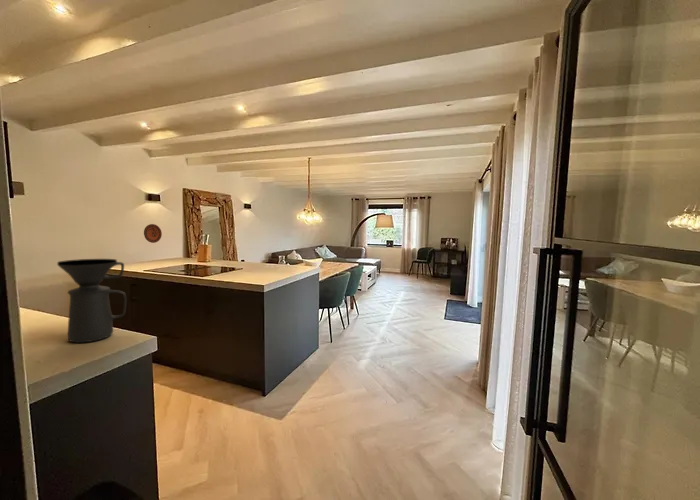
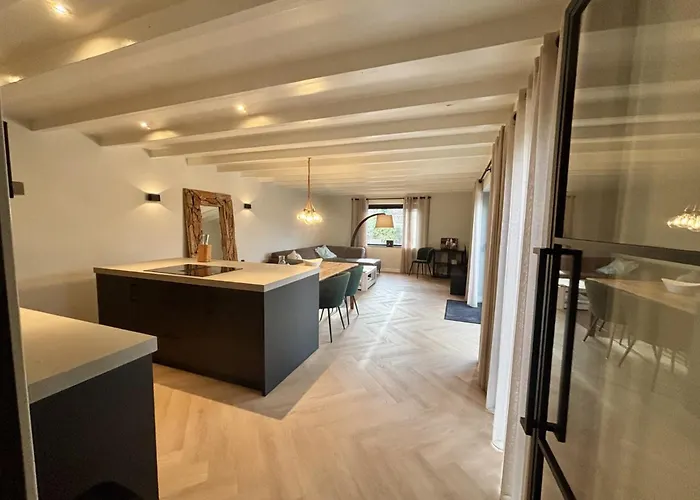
- coffee maker [56,258,127,344]
- decorative plate [143,223,163,244]
